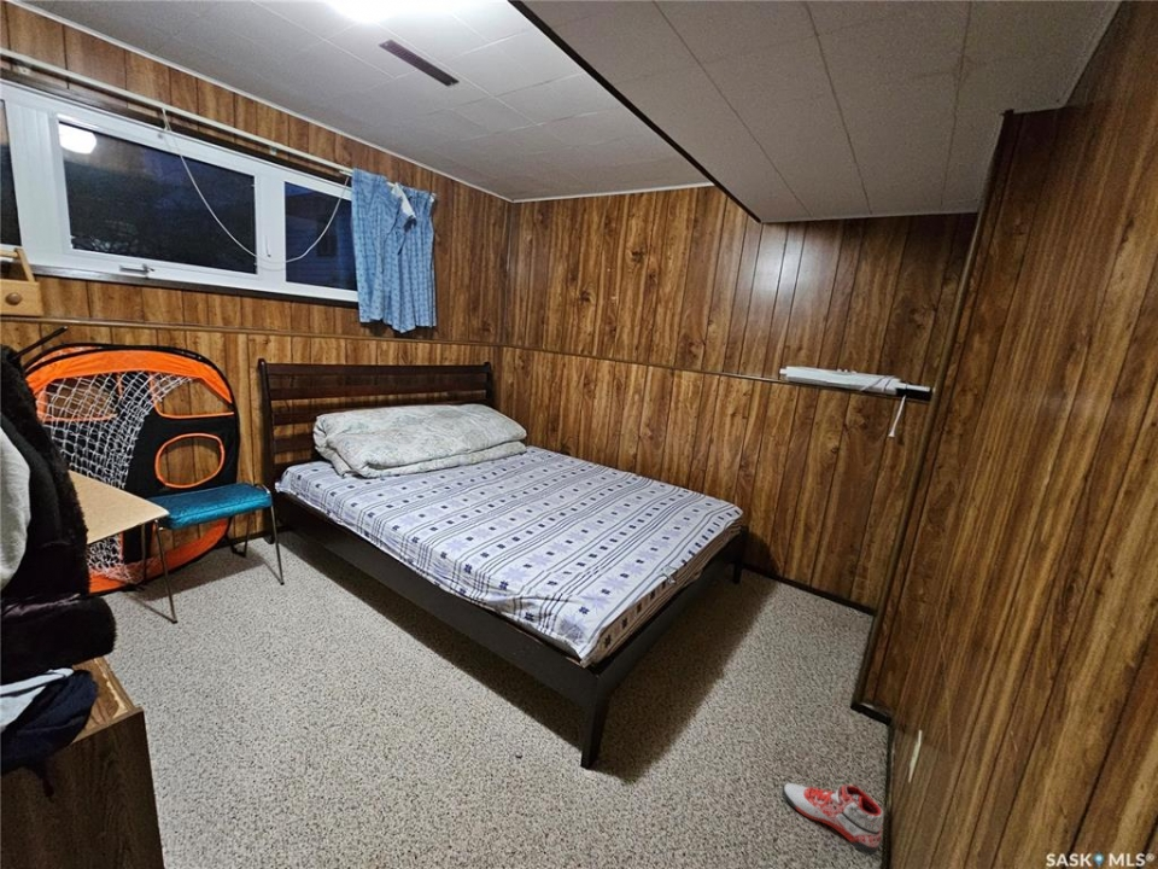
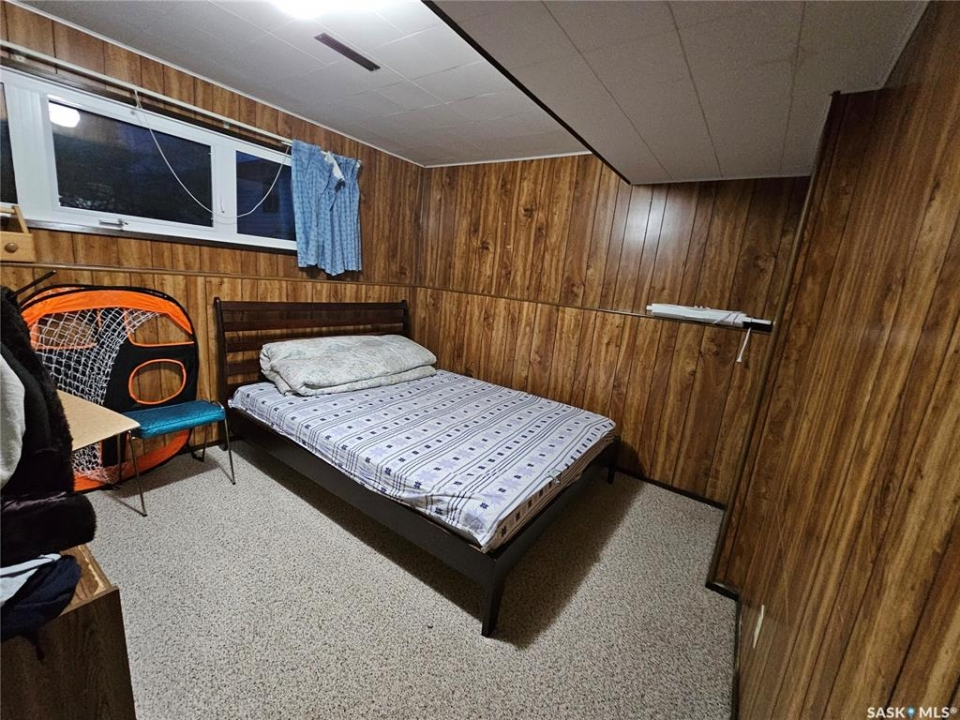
- sneaker [782,782,884,856]
